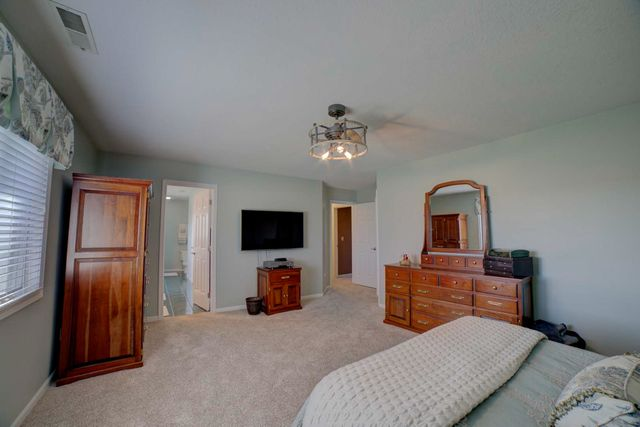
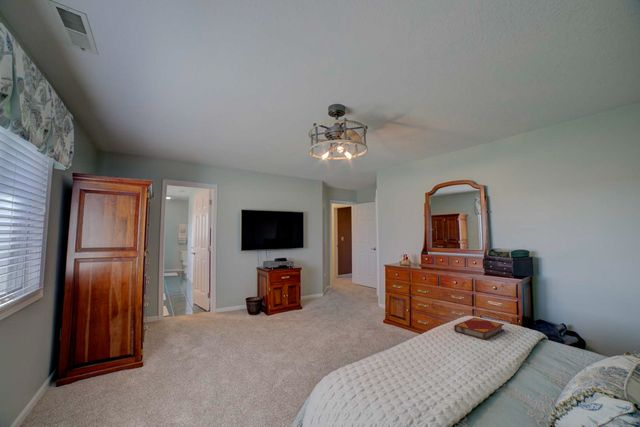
+ hardback book [453,317,505,341]
